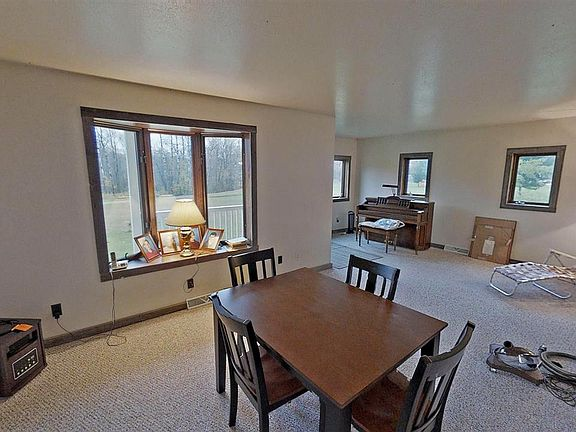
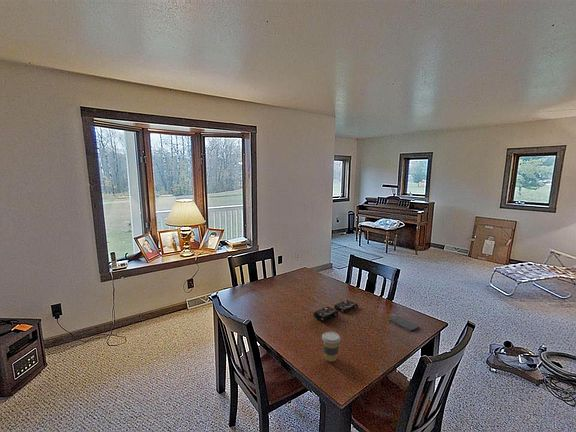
+ product box [313,299,359,323]
+ coffee cup [321,331,341,363]
+ smartphone [388,314,420,332]
